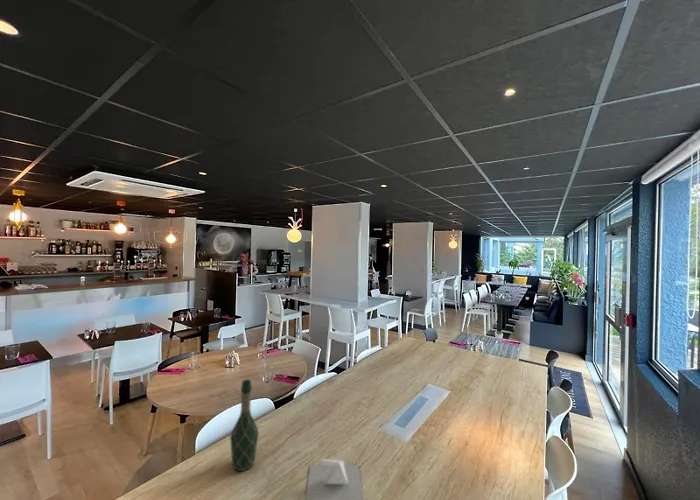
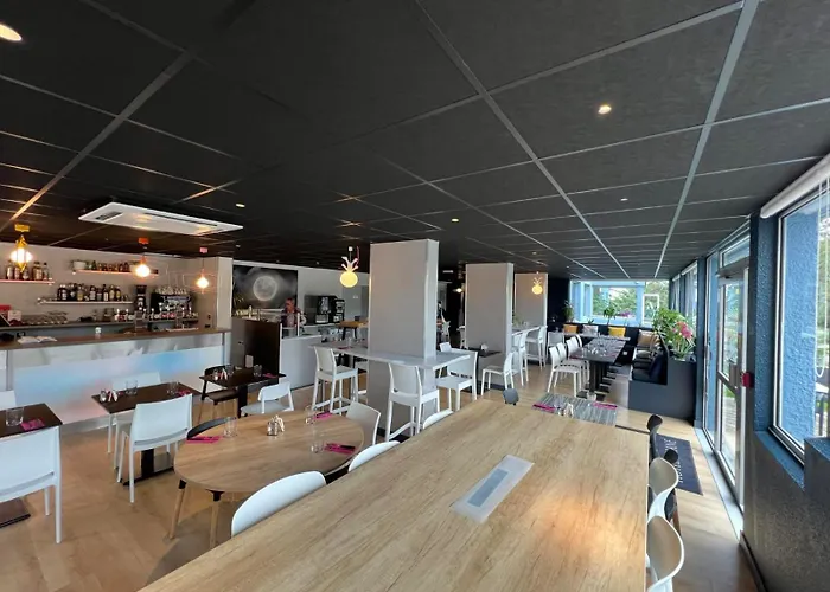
- wine bottle [229,379,260,472]
- napkin holder [305,458,364,500]
